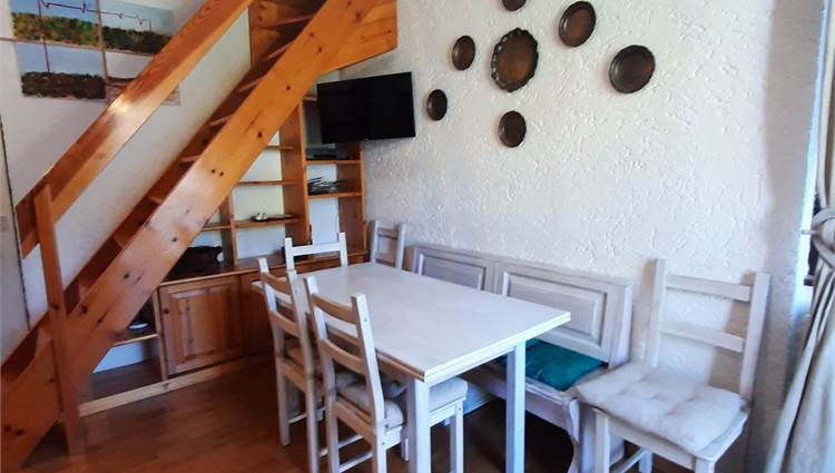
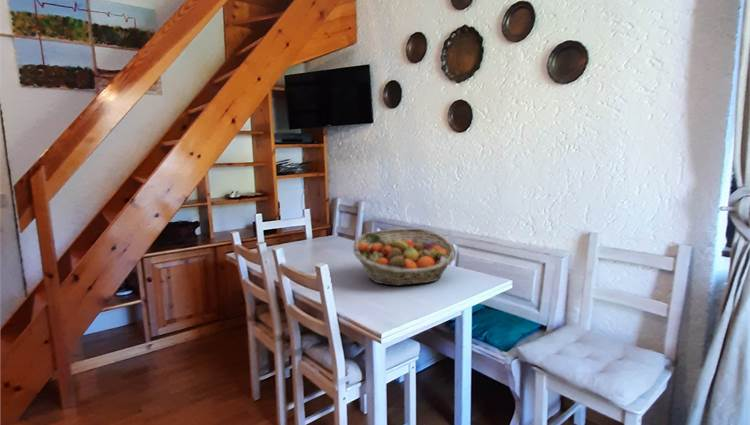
+ fruit basket [352,227,457,287]
